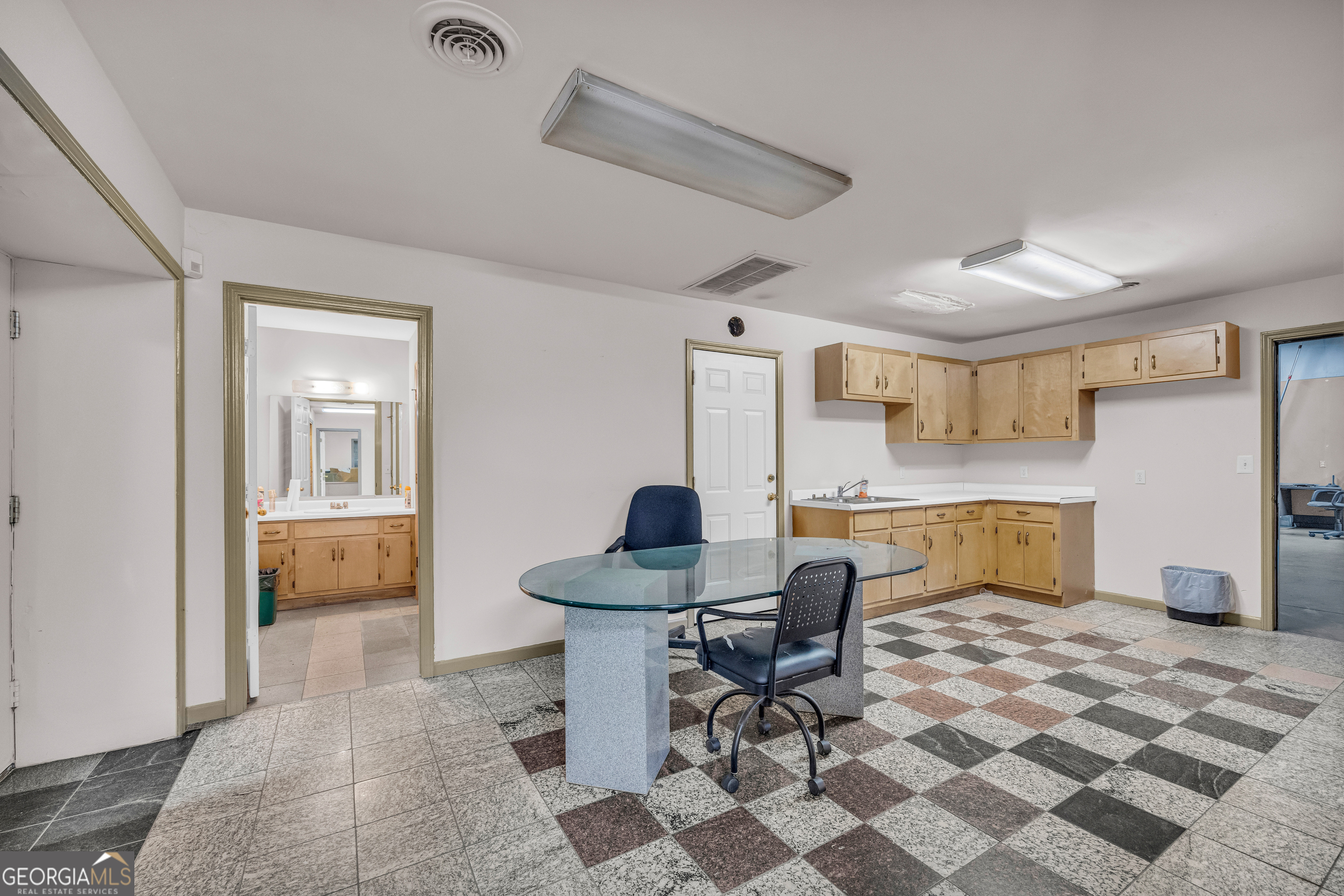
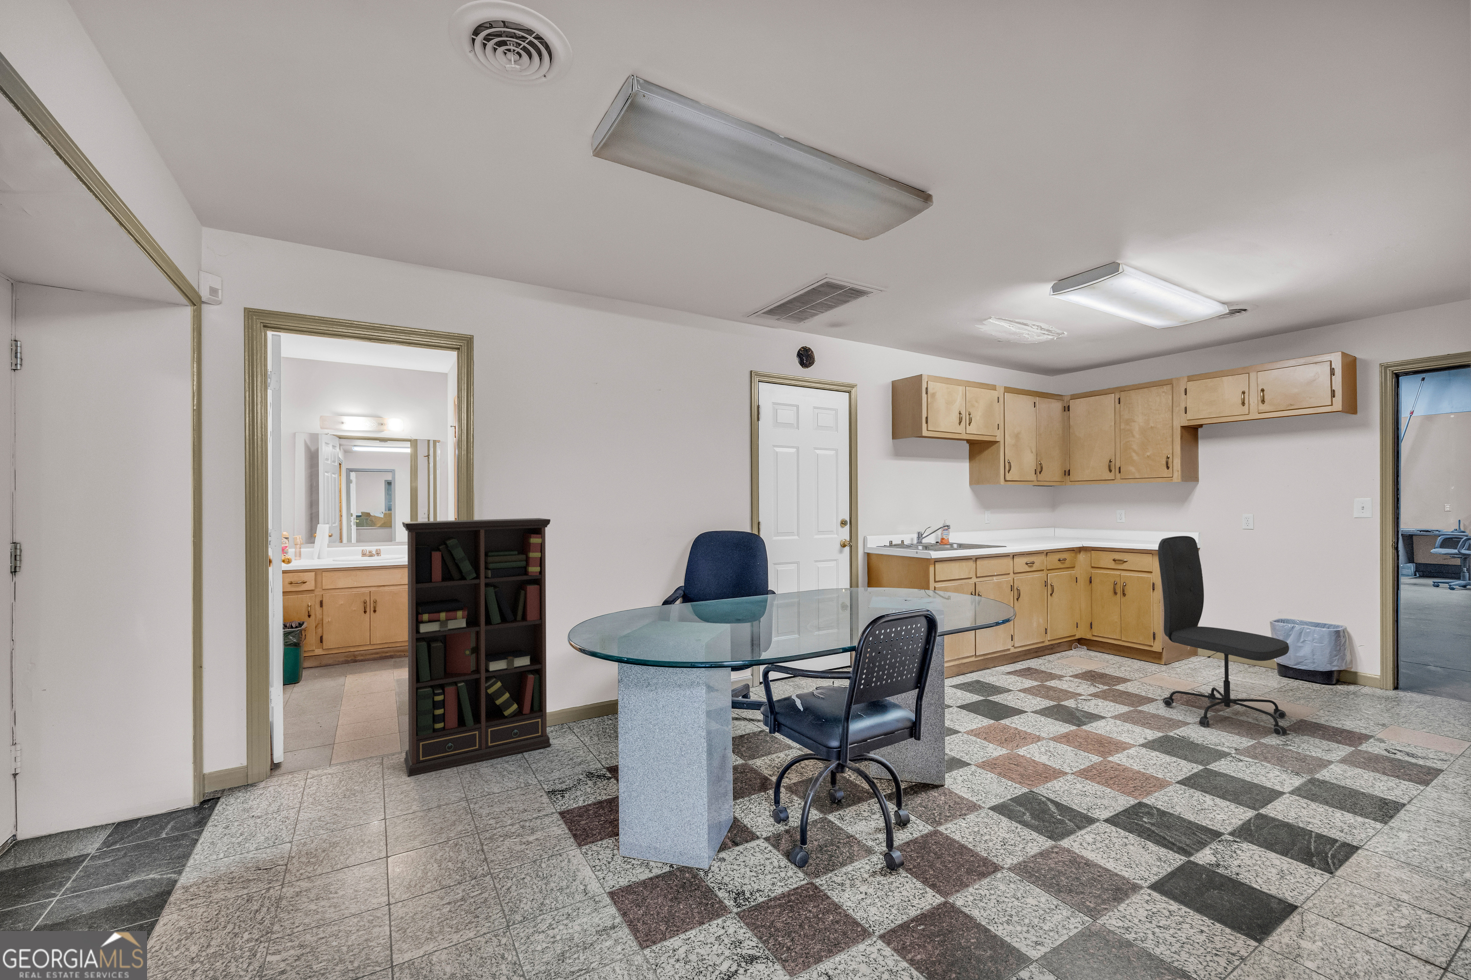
+ office chair [1157,536,1289,736]
+ bookcase [402,517,552,778]
